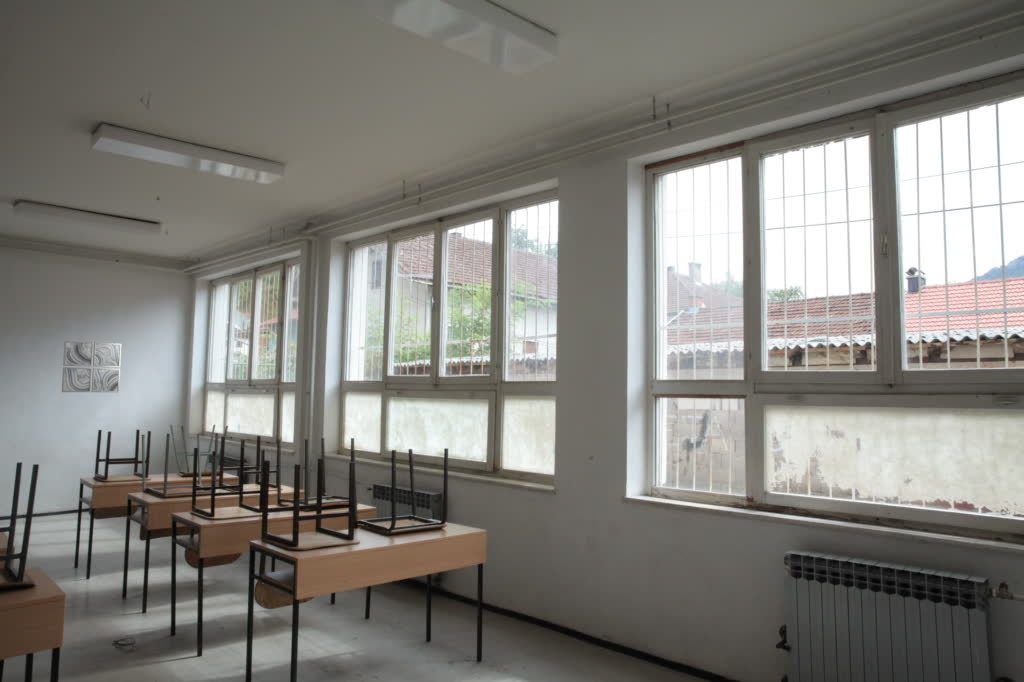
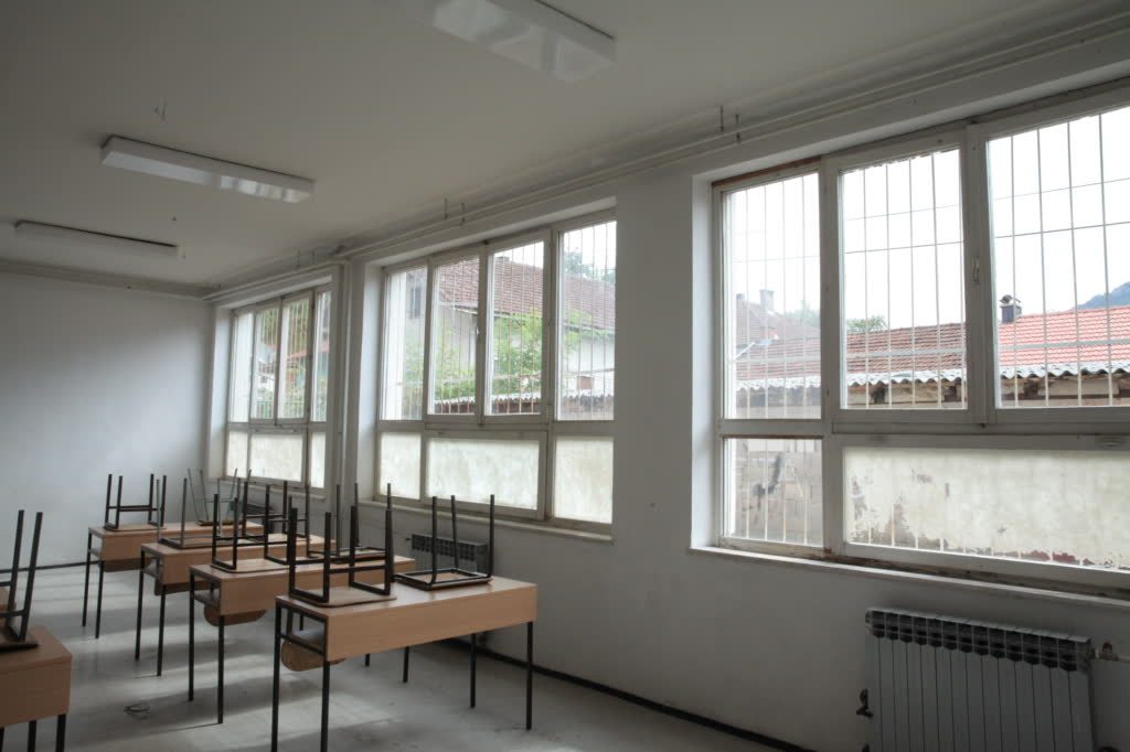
- wall art [61,340,122,393]
